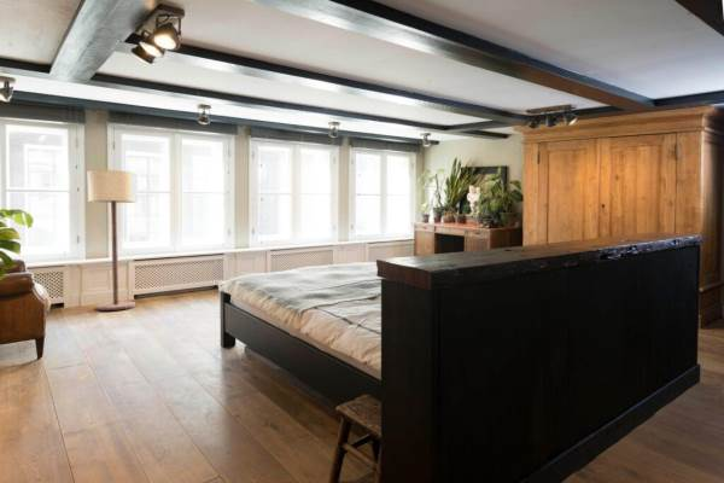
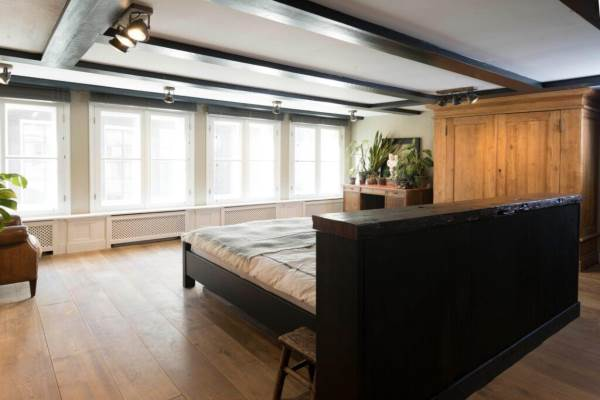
- floor lamp [87,169,140,312]
